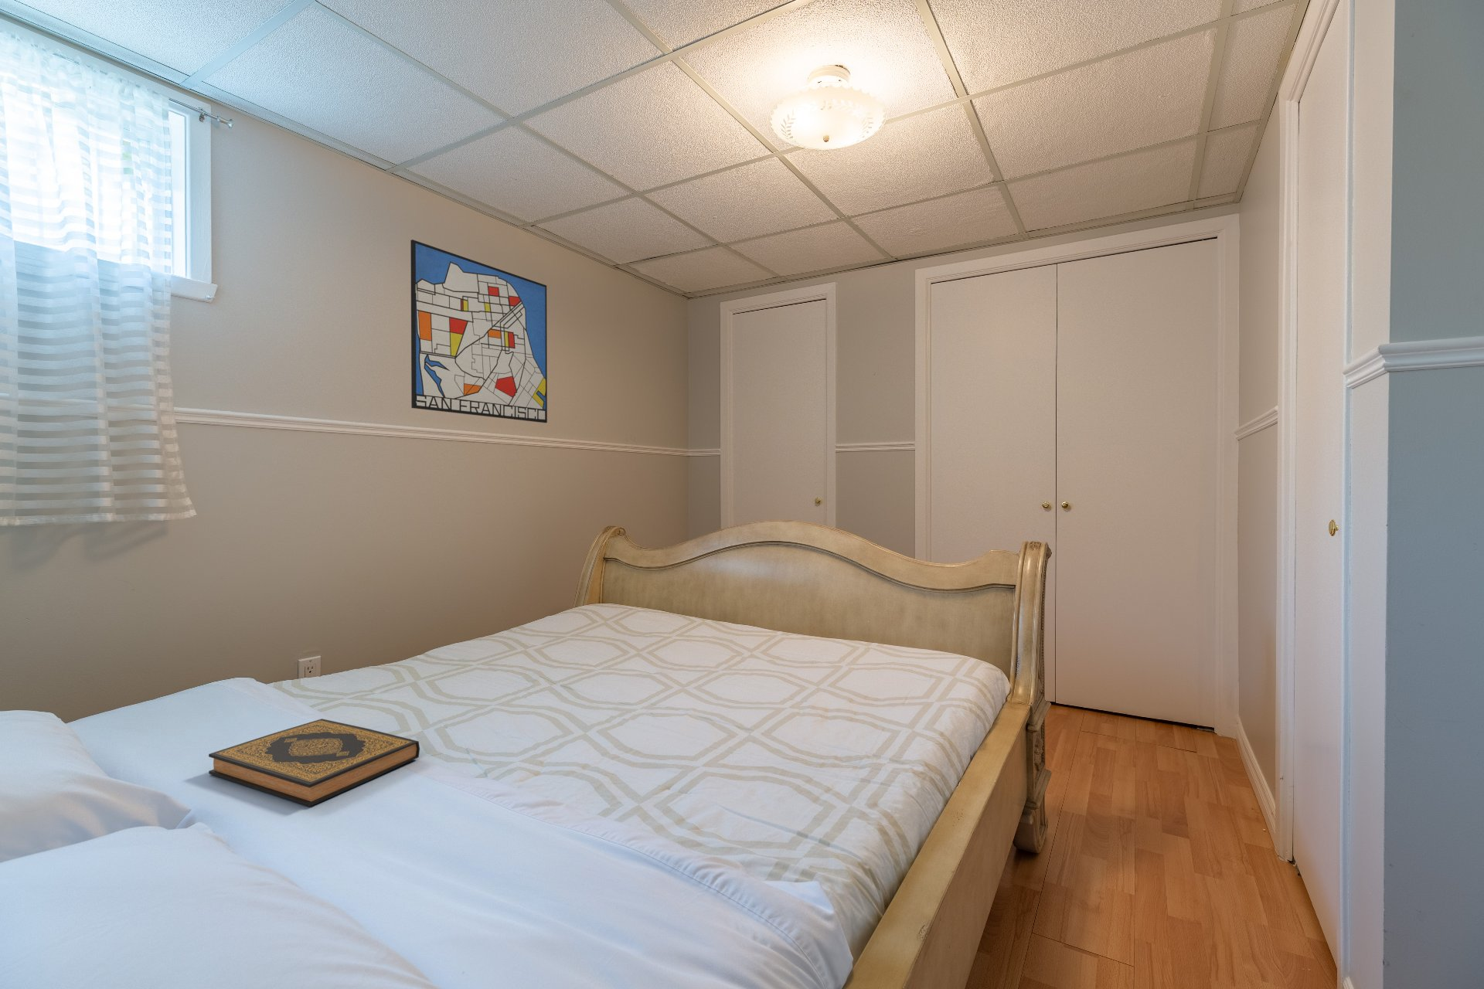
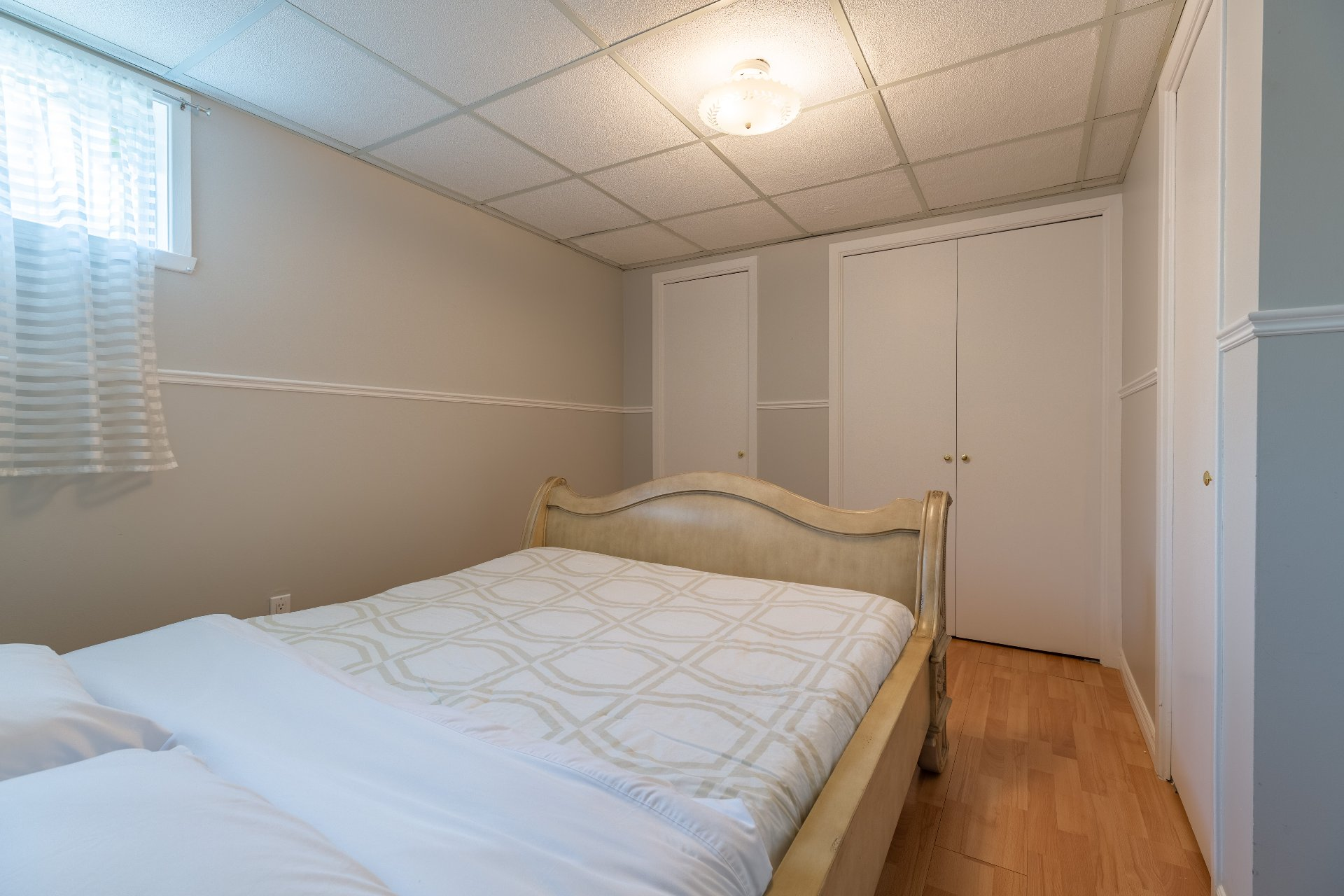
- wall art [410,238,548,424]
- hardback book [208,717,421,807]
